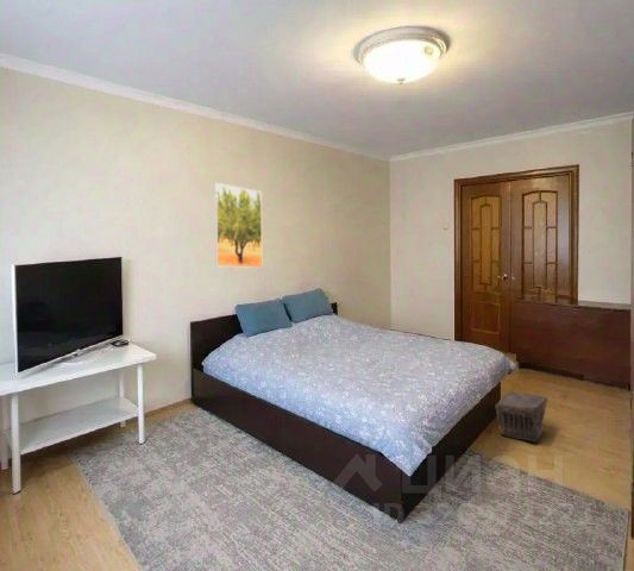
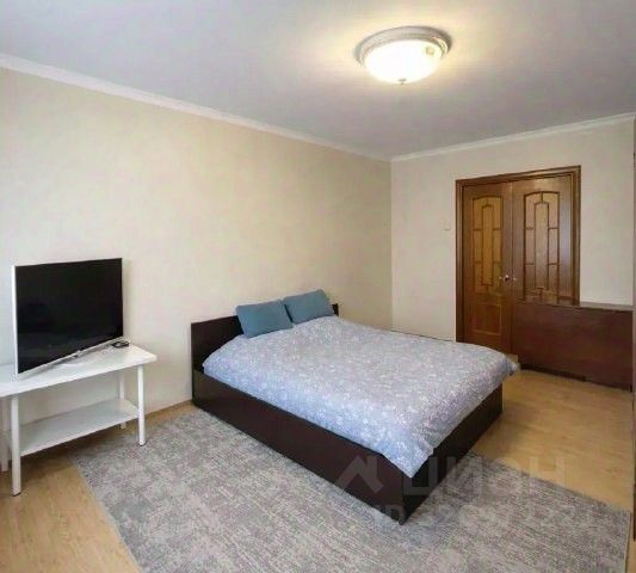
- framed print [213,182,263,269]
- pouch [495,389,548,444]
